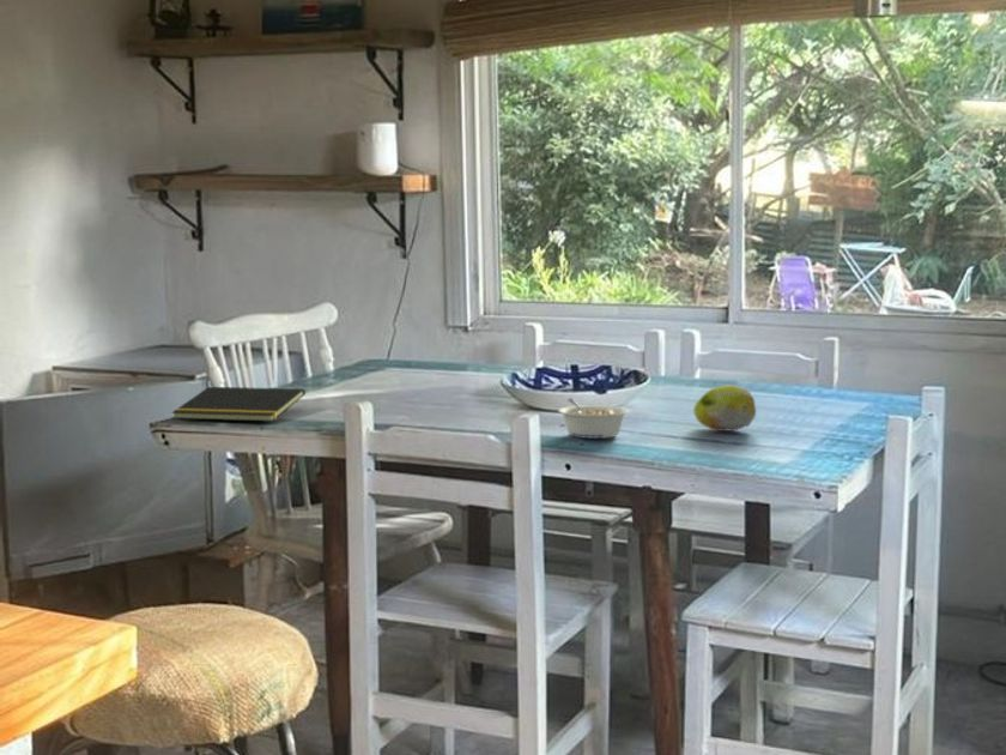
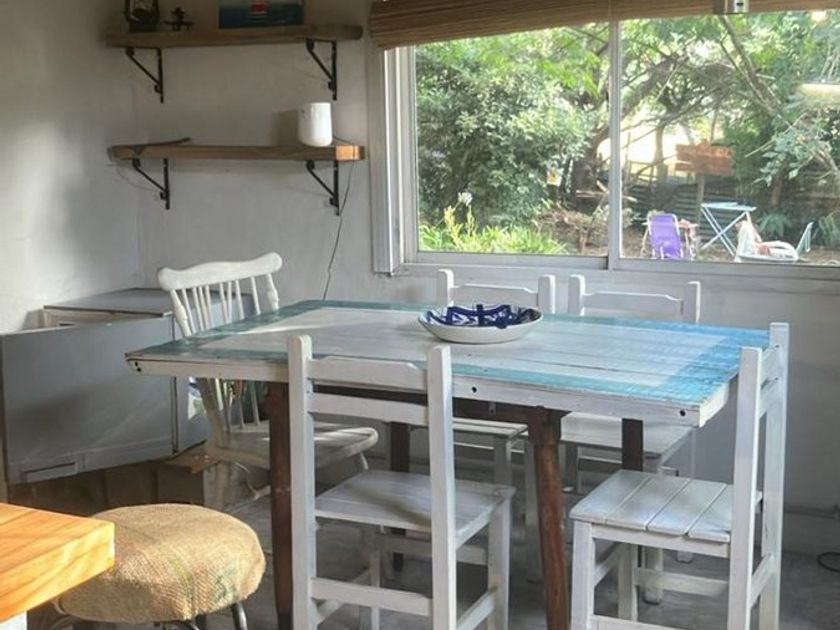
- legume [557,398,630,440]
- notepad [171,386,307,423]
- fruit [692,383,757,431]
